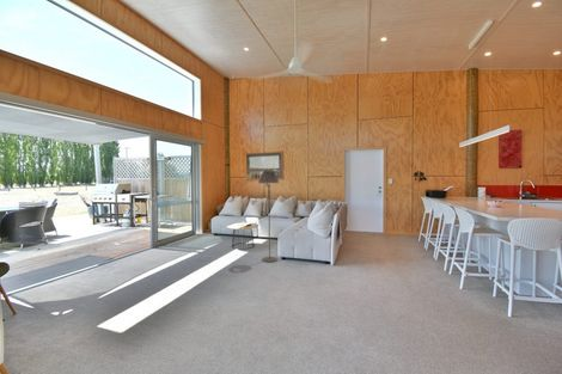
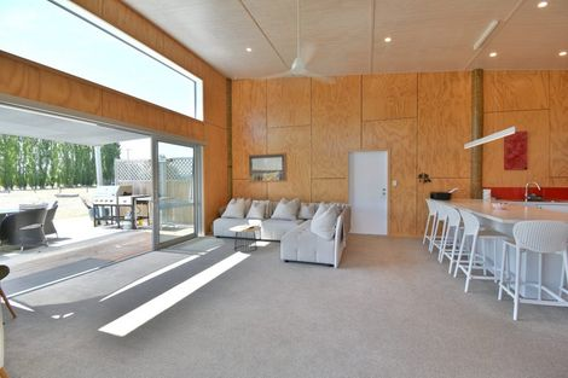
- floor lamp [257,168,280,263]
